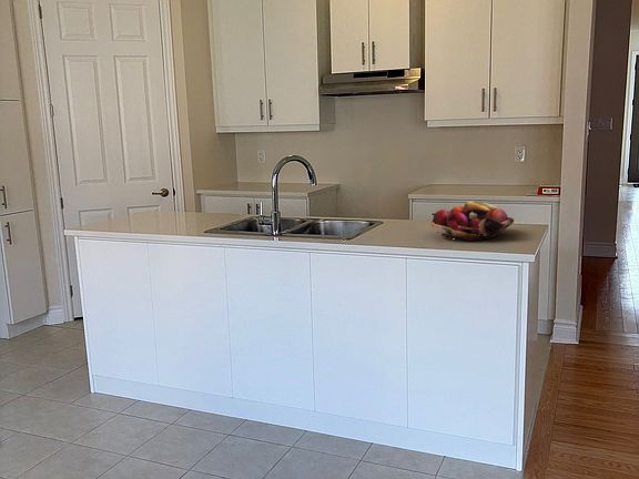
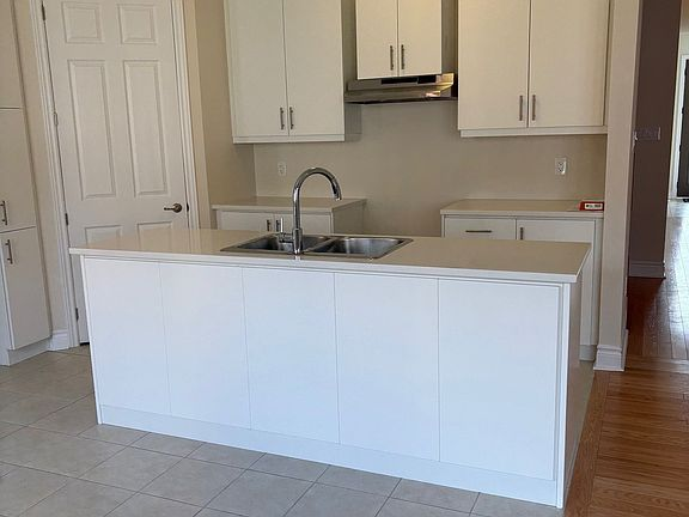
- fruit basket [430,201,515,242]
